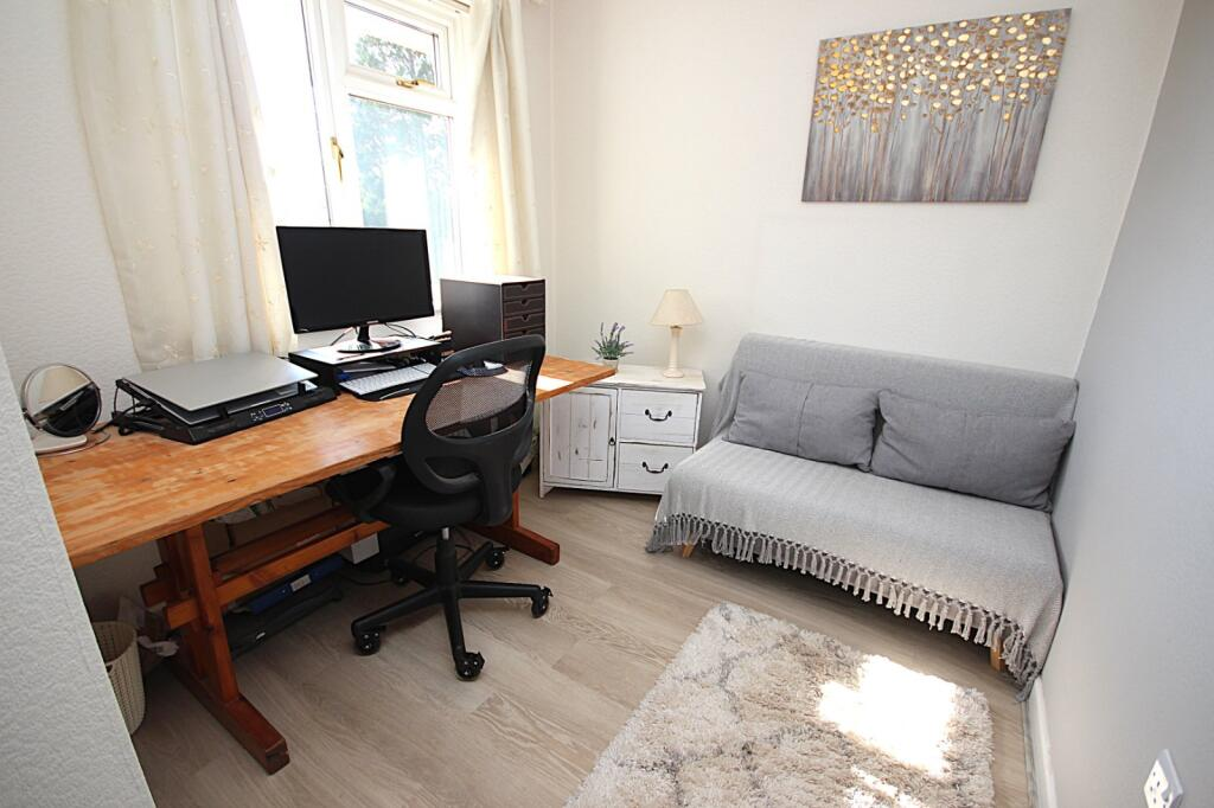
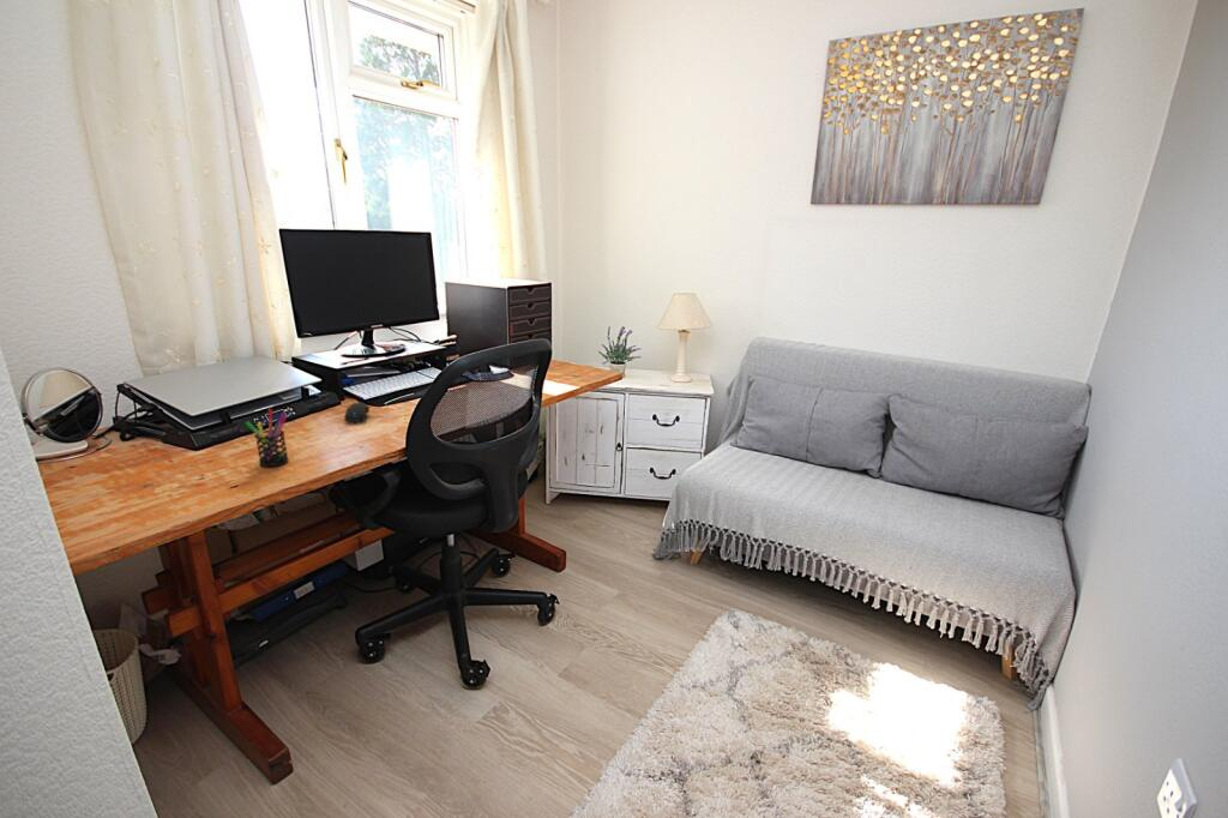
+ pen holder [245,408,290,468]
+ computer mouse [343,402,371,423]
